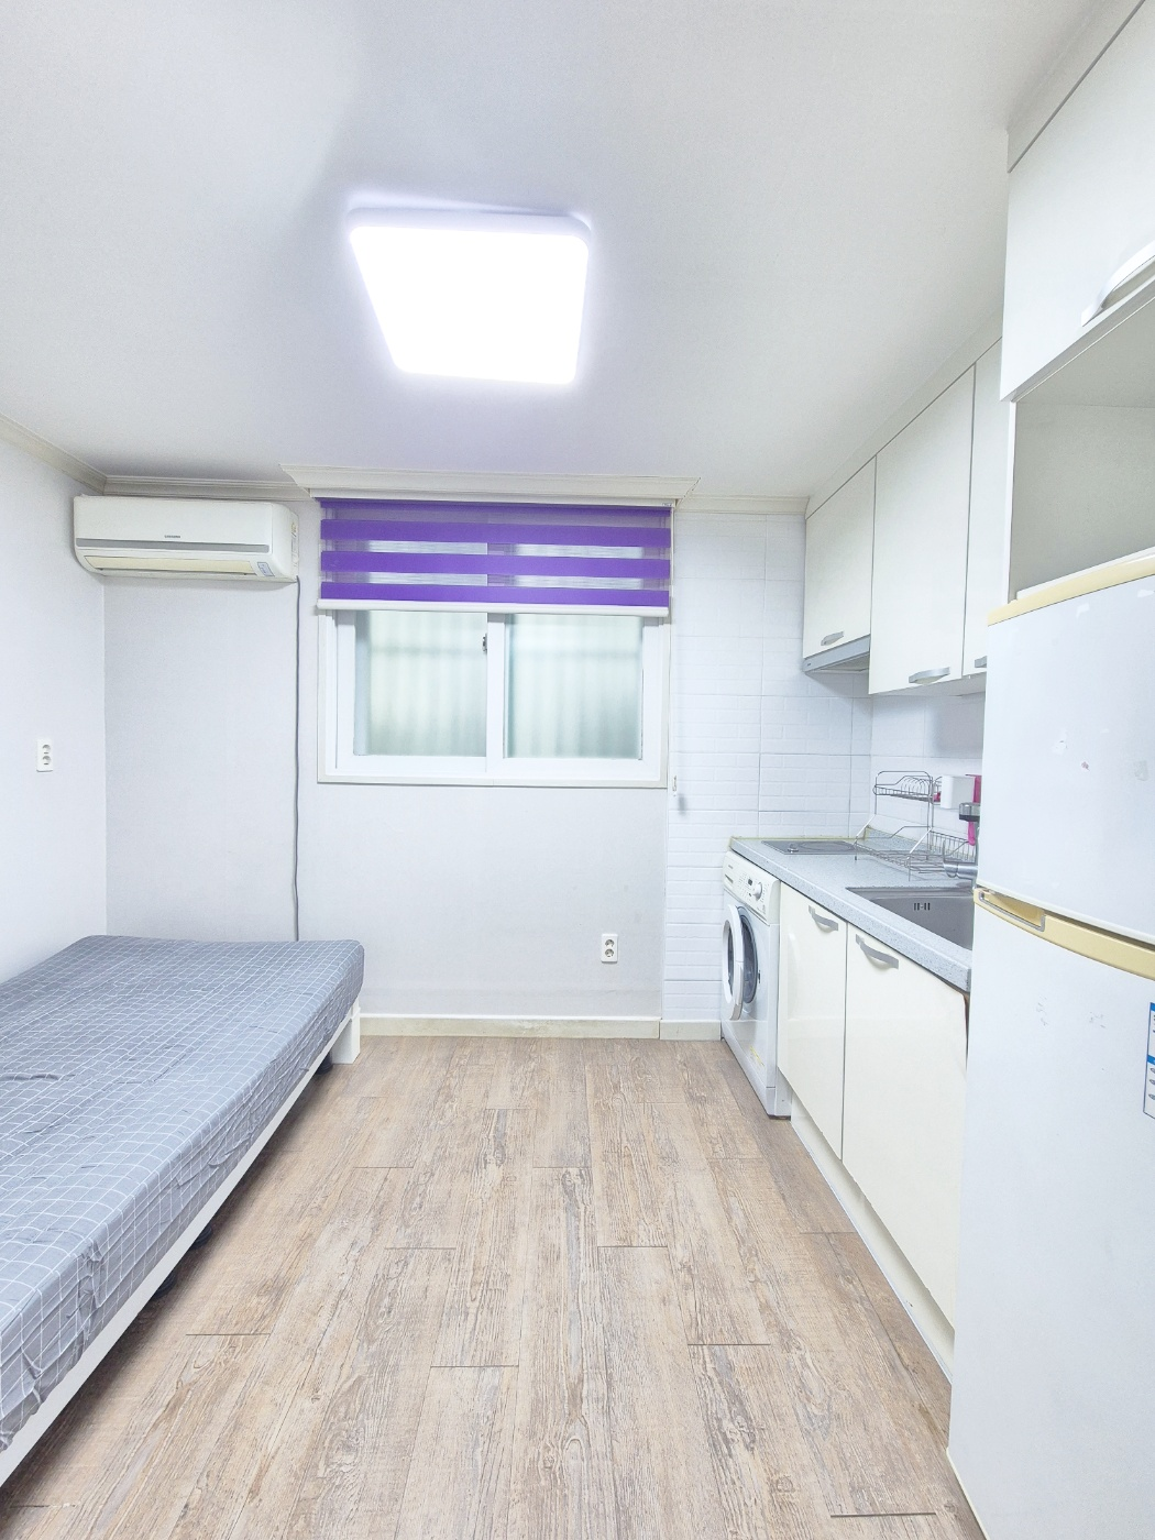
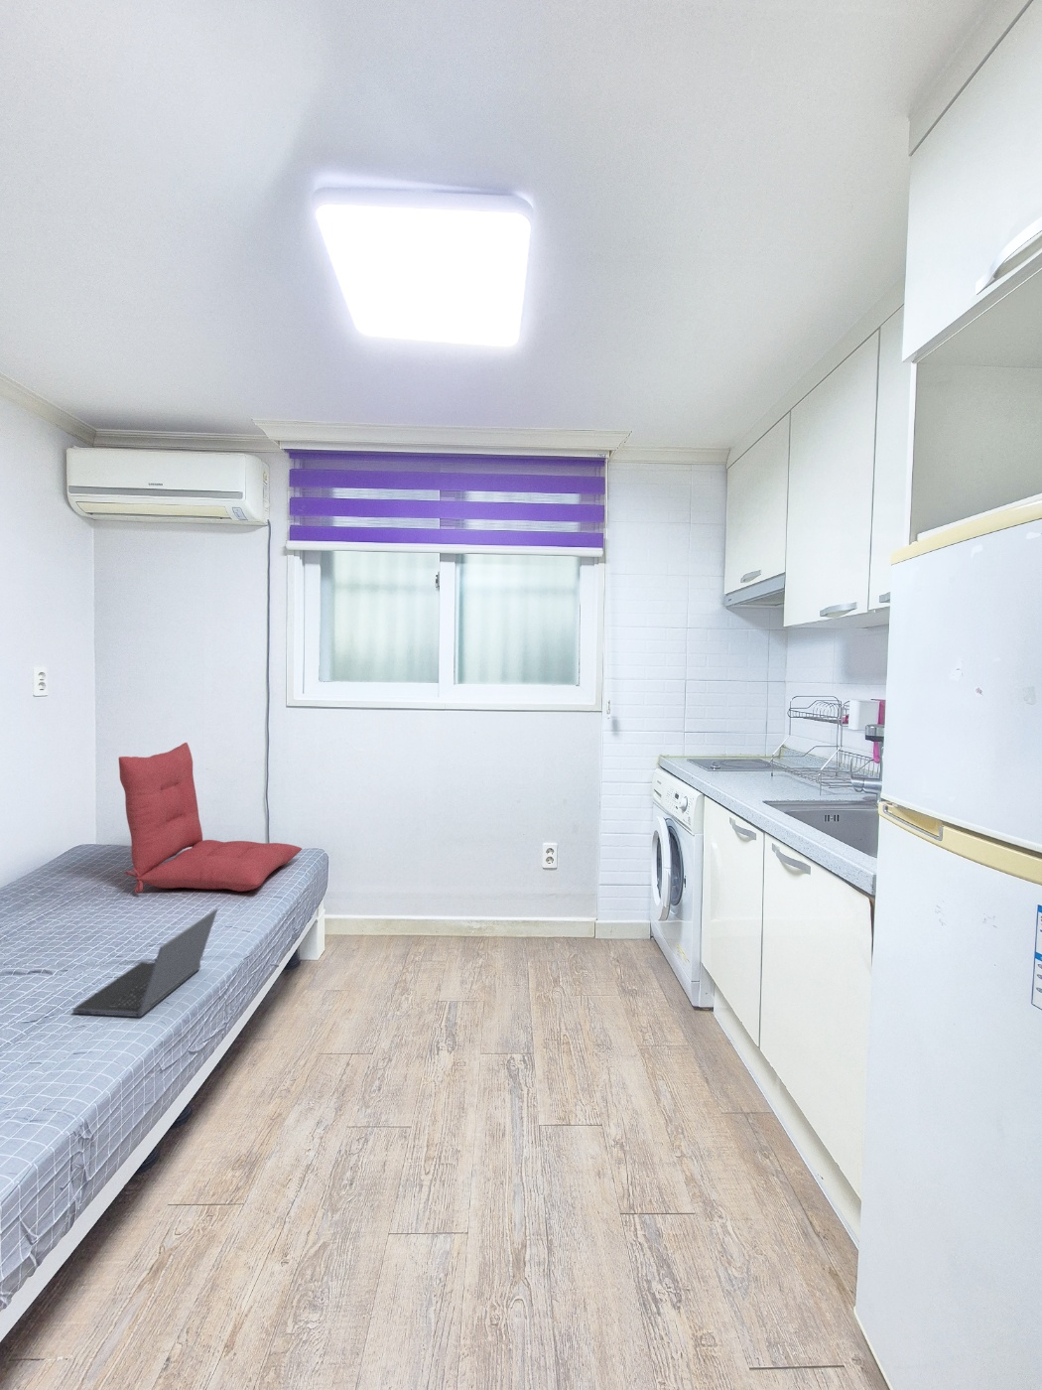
+ seat cushion [118,742,303,893]
+ laptop computer [71,907,218,1018]
